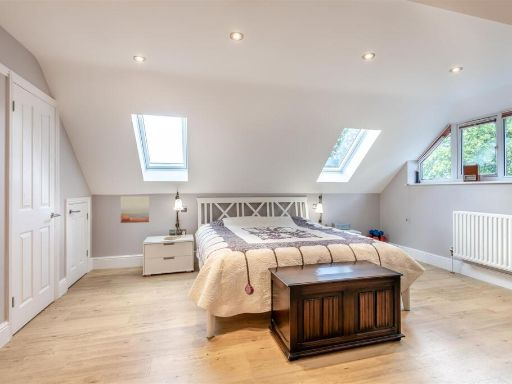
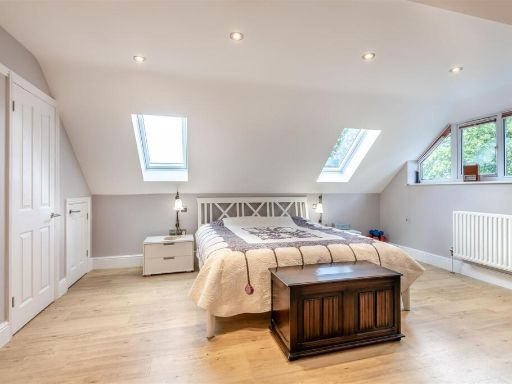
- wall art [120,195,150,224]
